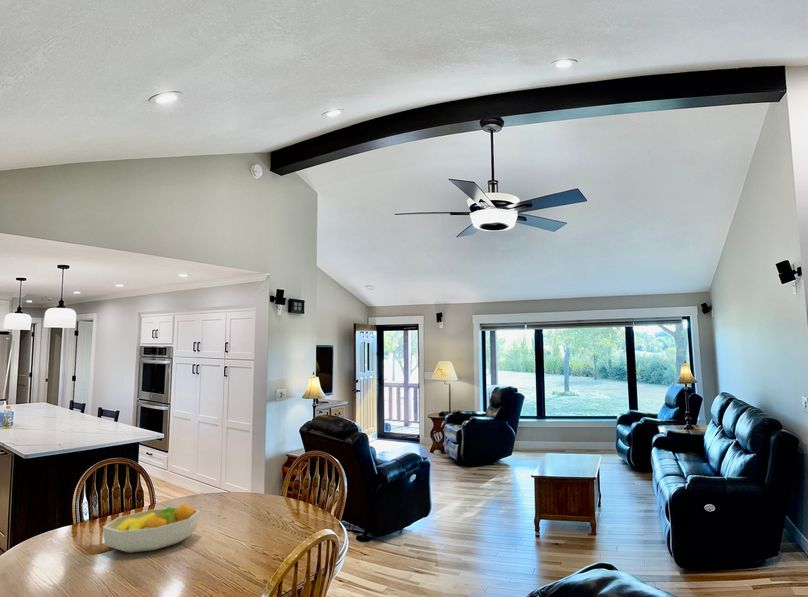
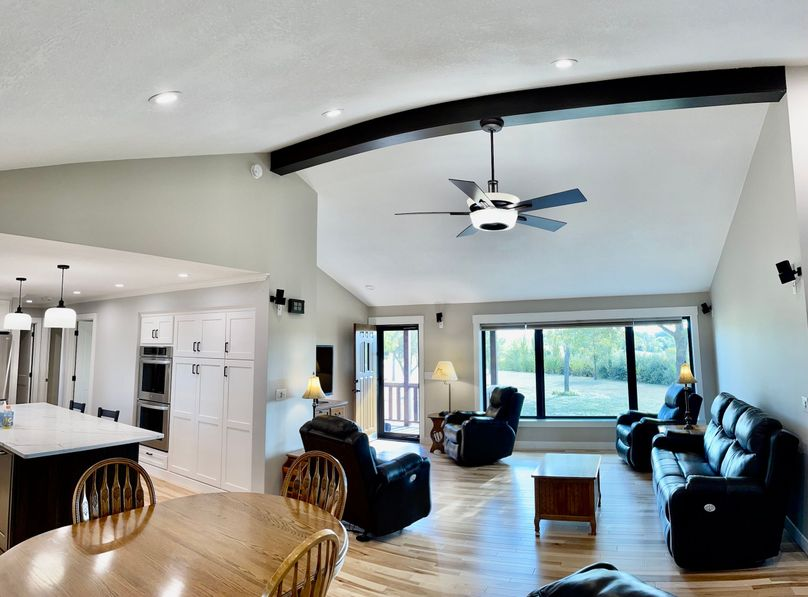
- fruit bowl [102,502,201,554]
